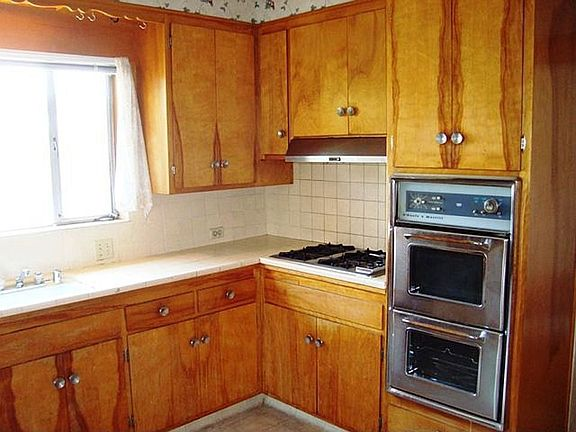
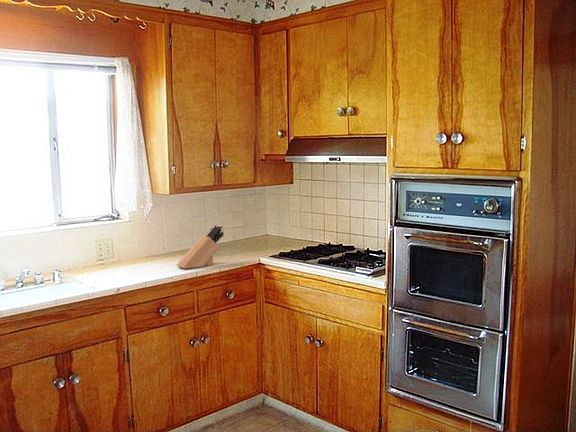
+ knife block [176,225,224,270]
